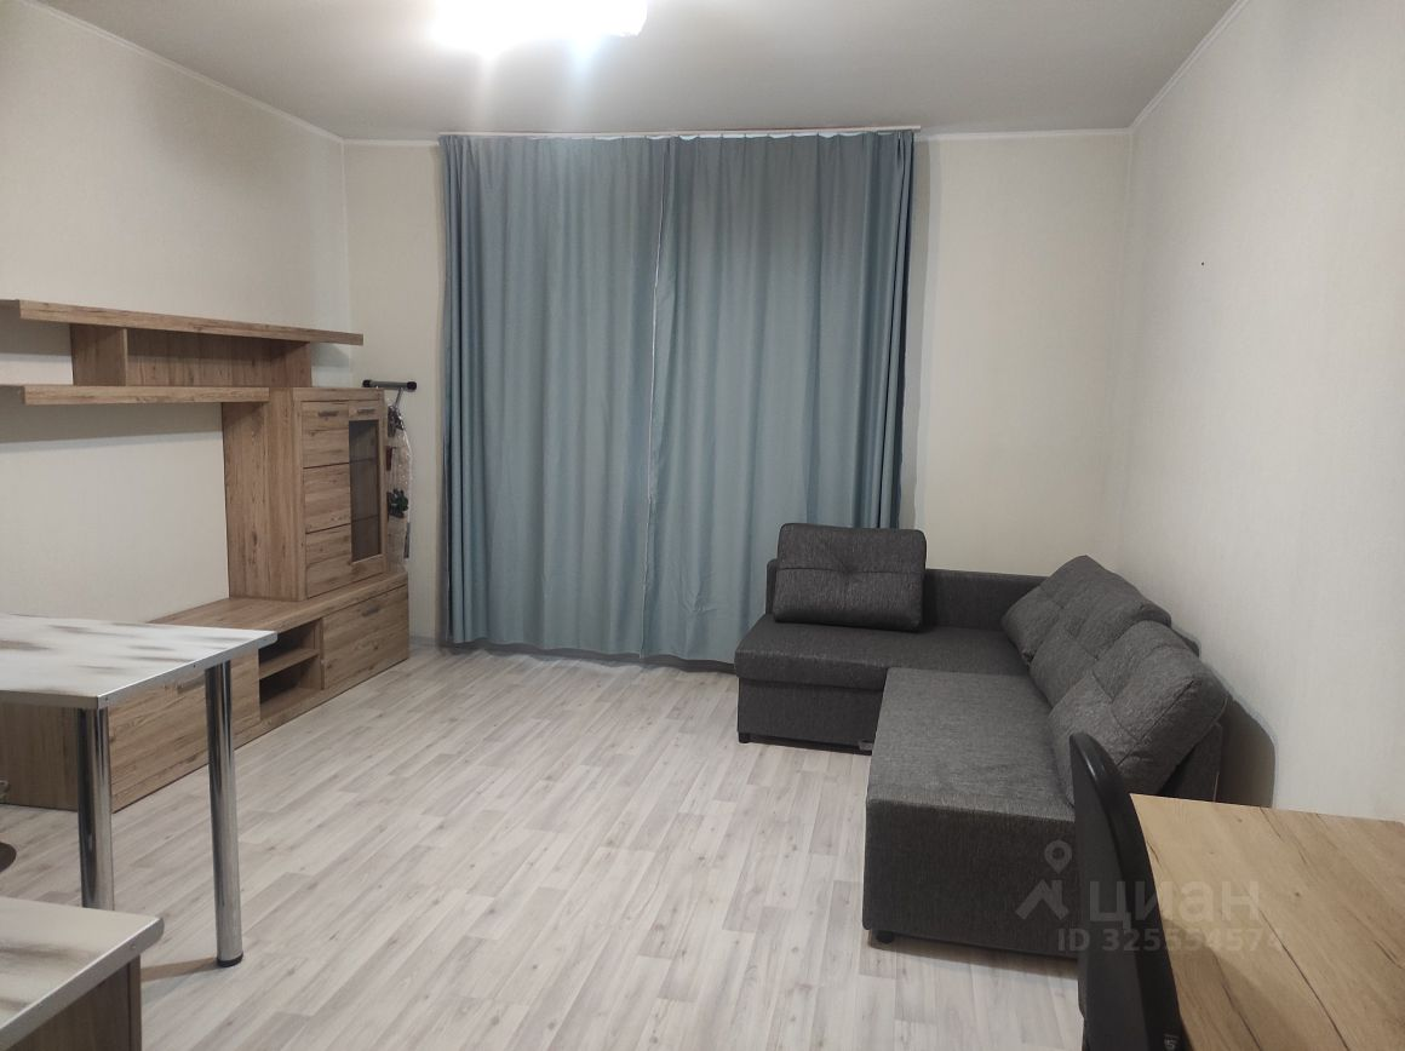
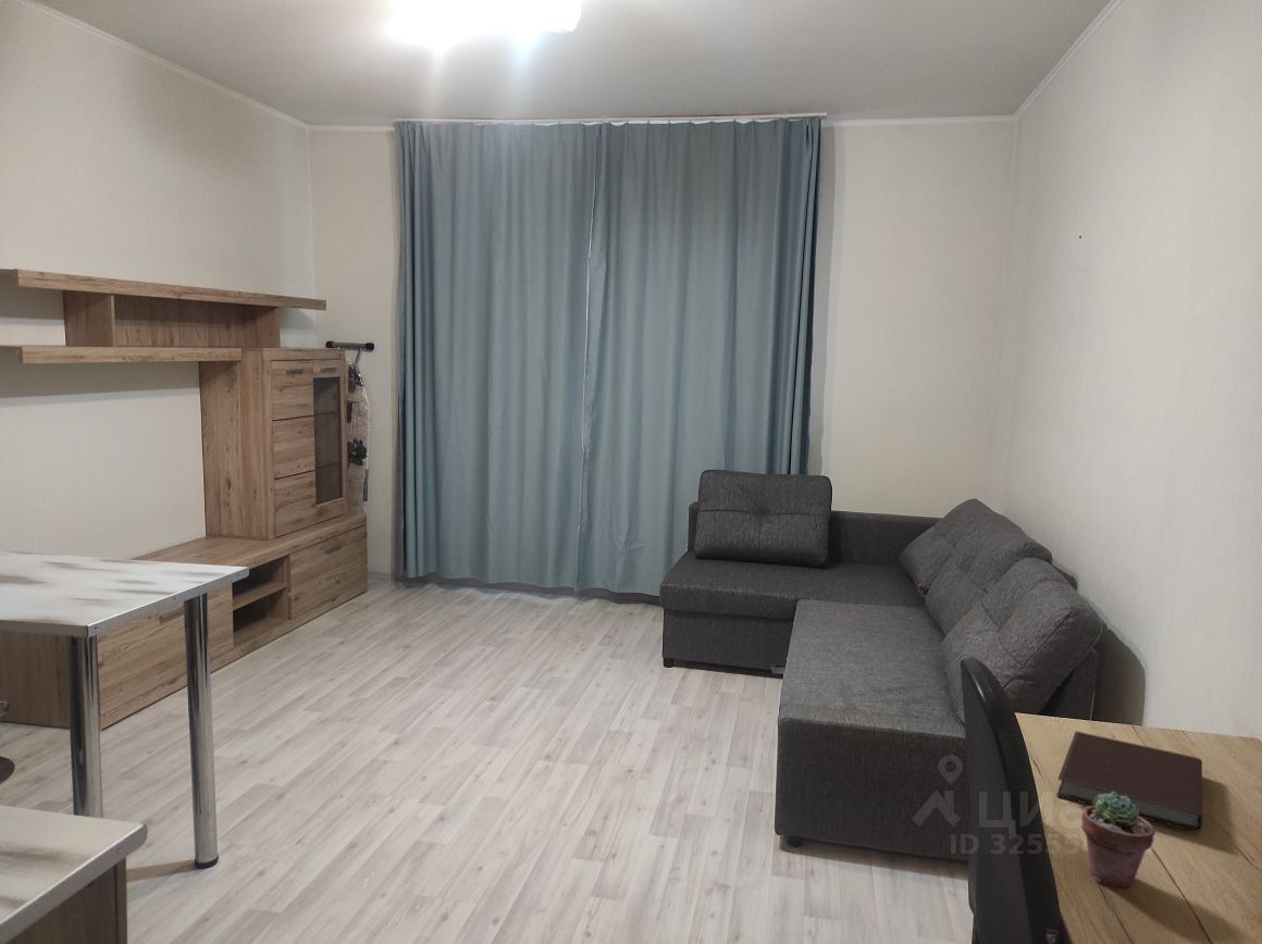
+ notebook [1055,730,1203,833]
+ potted succulent [1080,792,1156,889]
